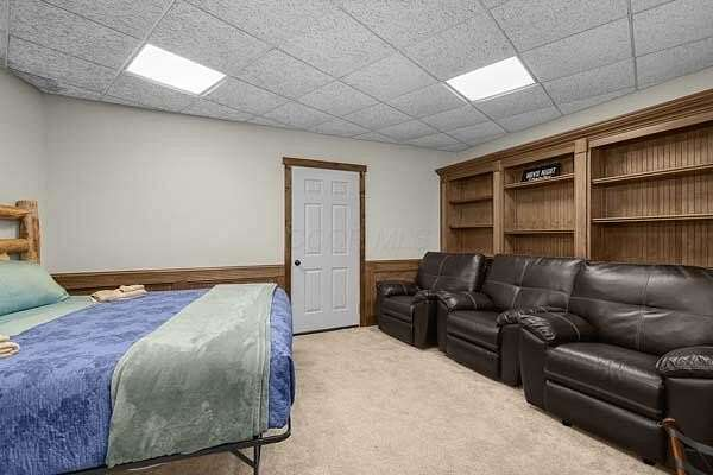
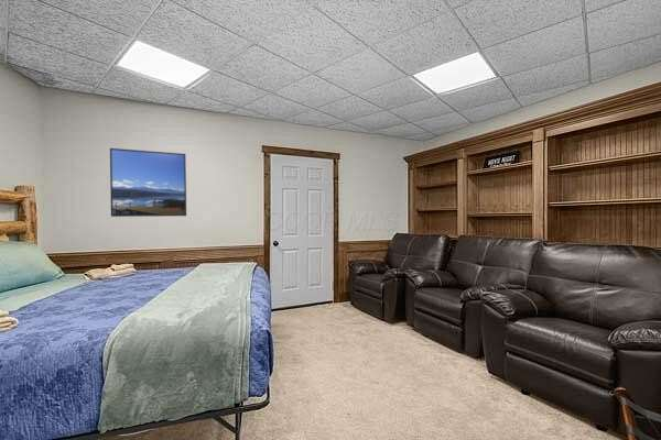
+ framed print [109,147,187,218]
